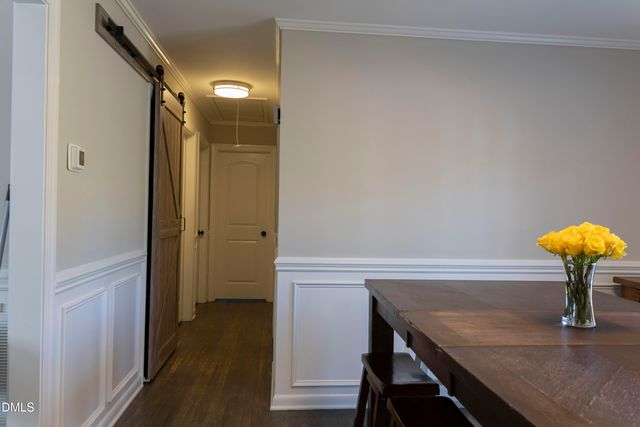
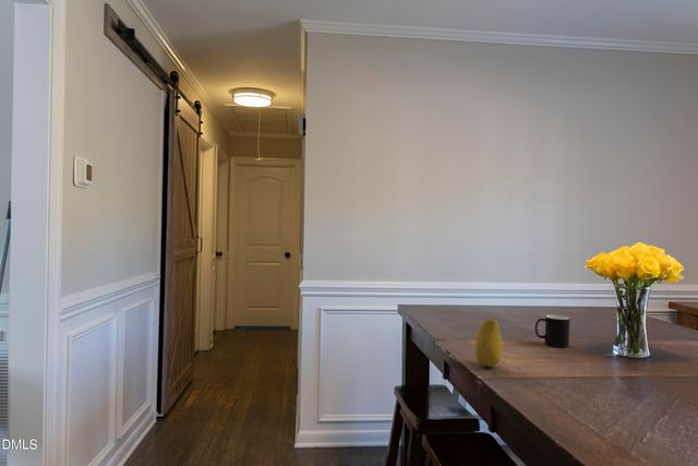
+ fruit [473,318,504,368]
+ cup [534,314,570,348]
